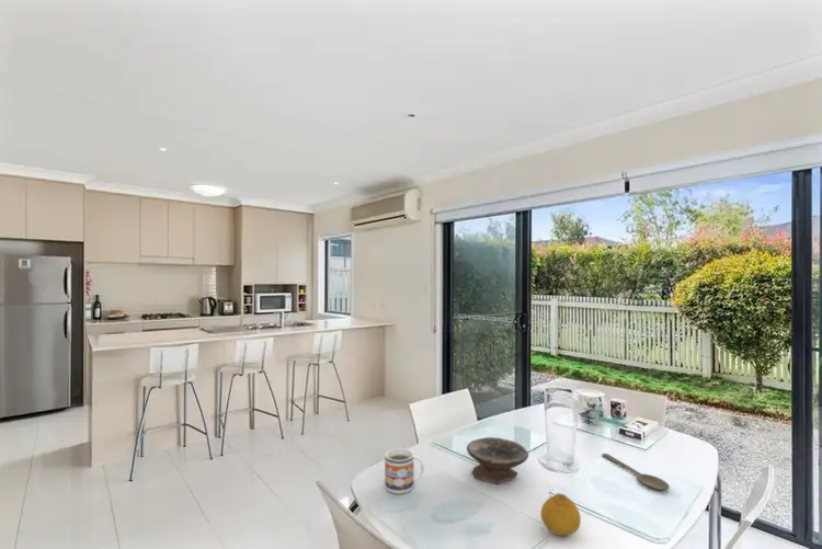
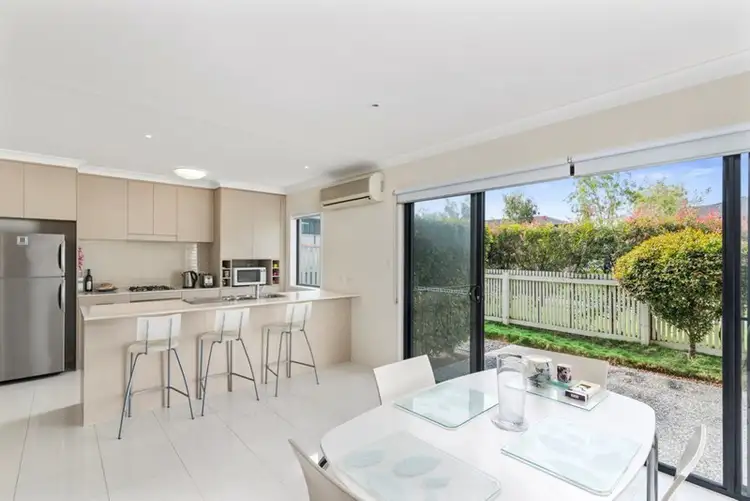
- bowl [466,436,529,485]
- wooden spoon [601,453,671,491]
- mug [384,447,425,495]
- fruit [540,492,582,537]
